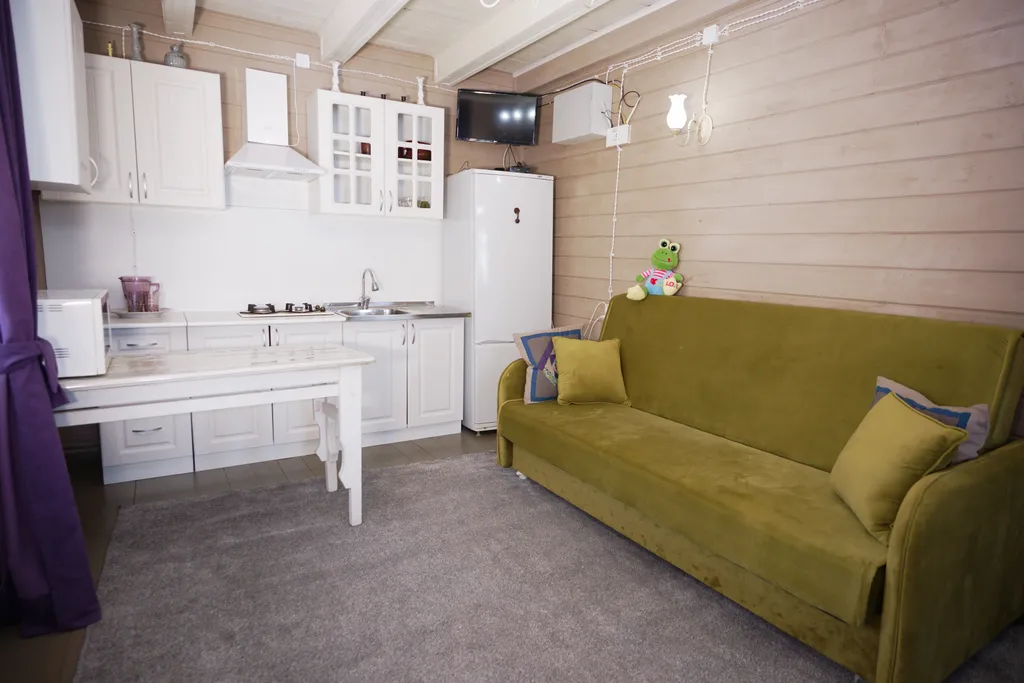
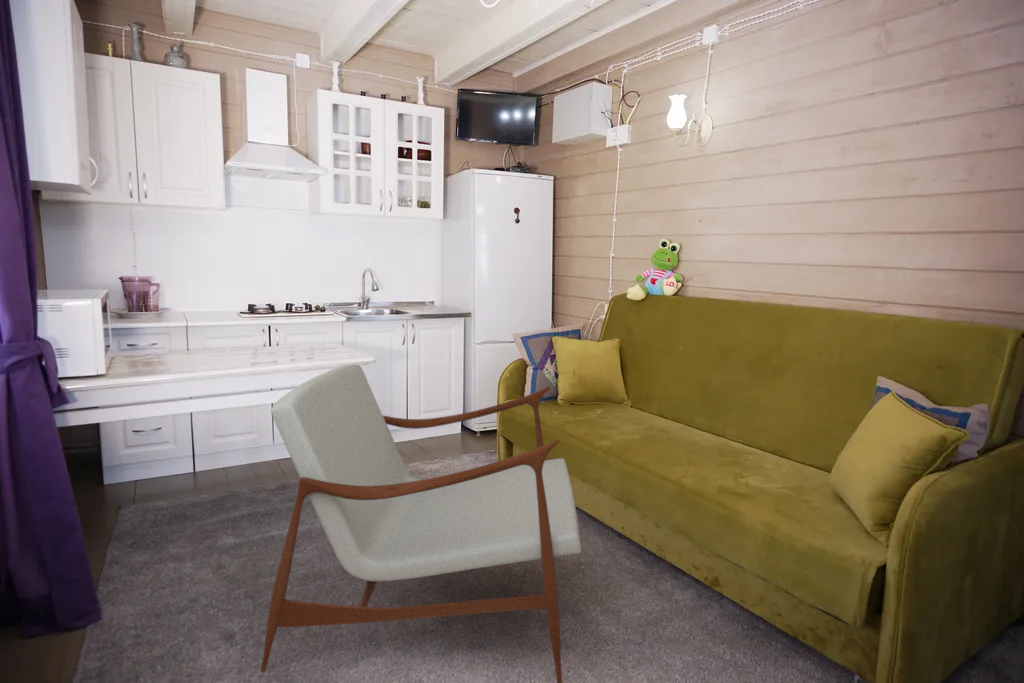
+ armchair [260,363,582,683]
